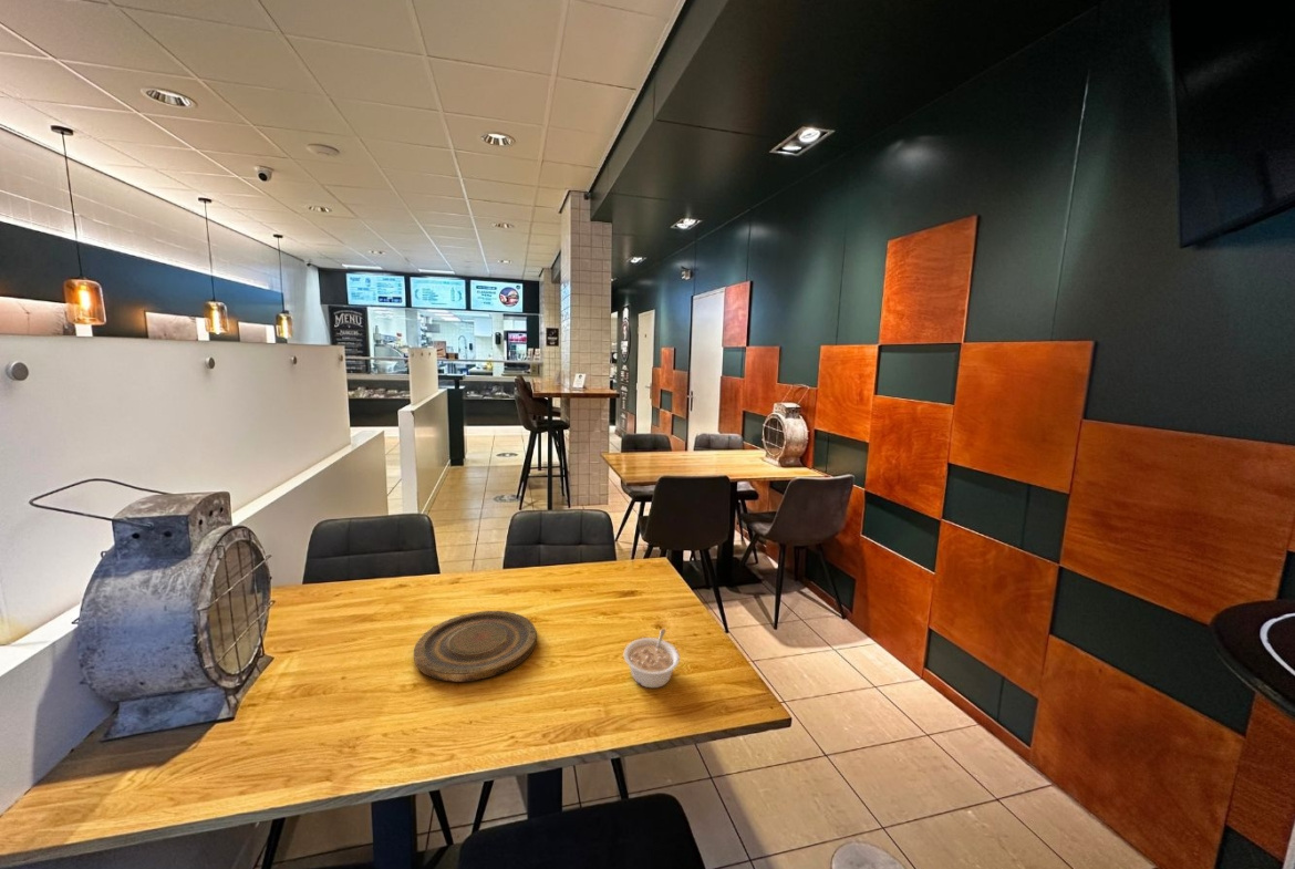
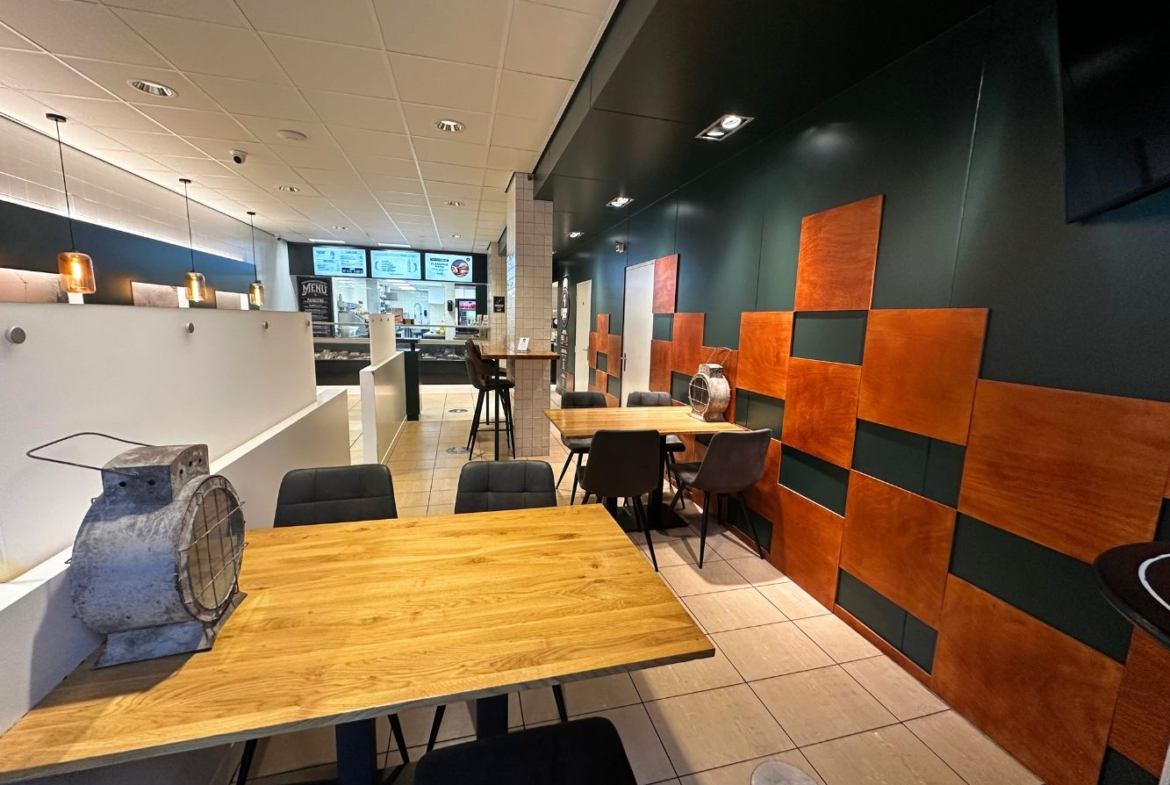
- plate [413,610,538,683]
- legume [623,628,681,689]
